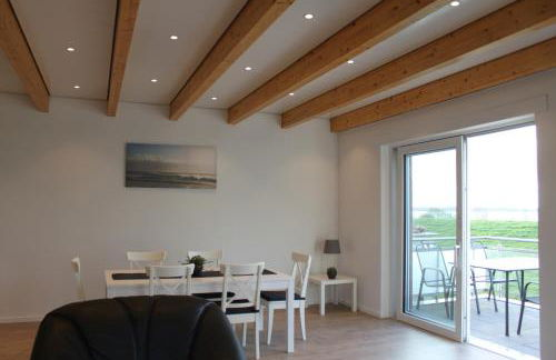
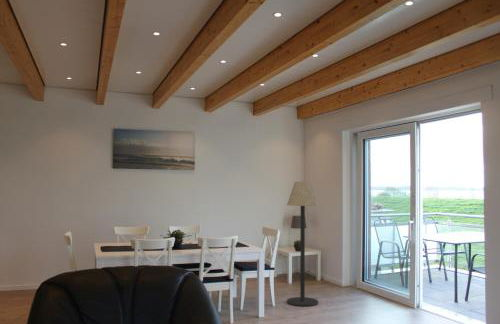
+ floor lamp [286,181,320,307]
